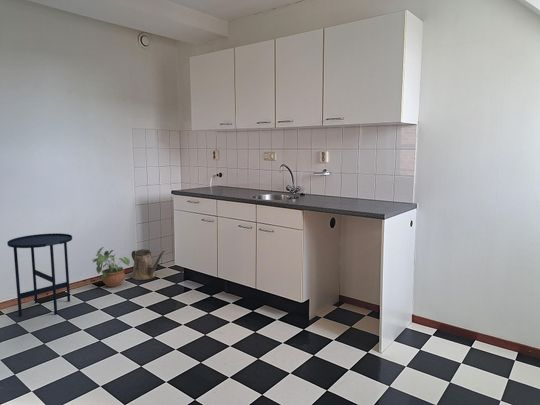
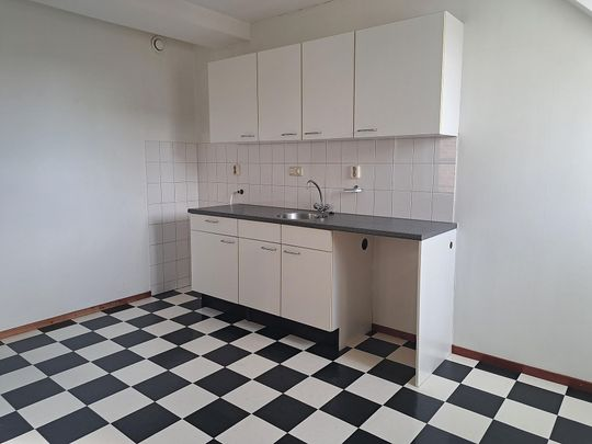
- potted plant [91,246,131,288]
- side table [6,232,73,317]
- watering can [130,248,166,281]
